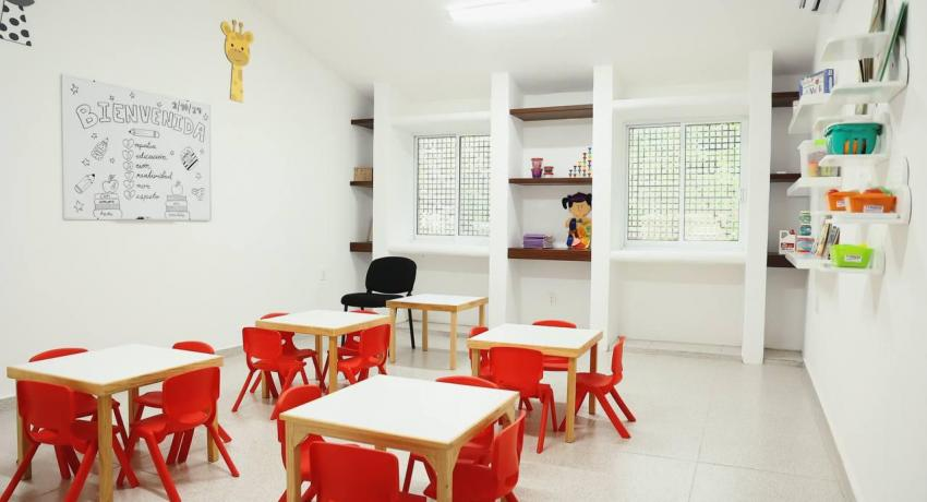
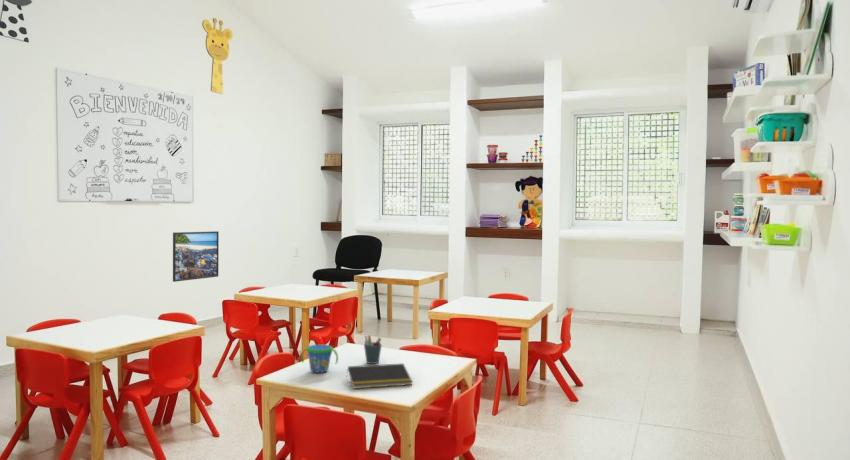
+ pen holder [363,334,383,365]
+ notepad [345,363,413,390]
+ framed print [172,230,220,283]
+ snack cup [300,344,339,374]
